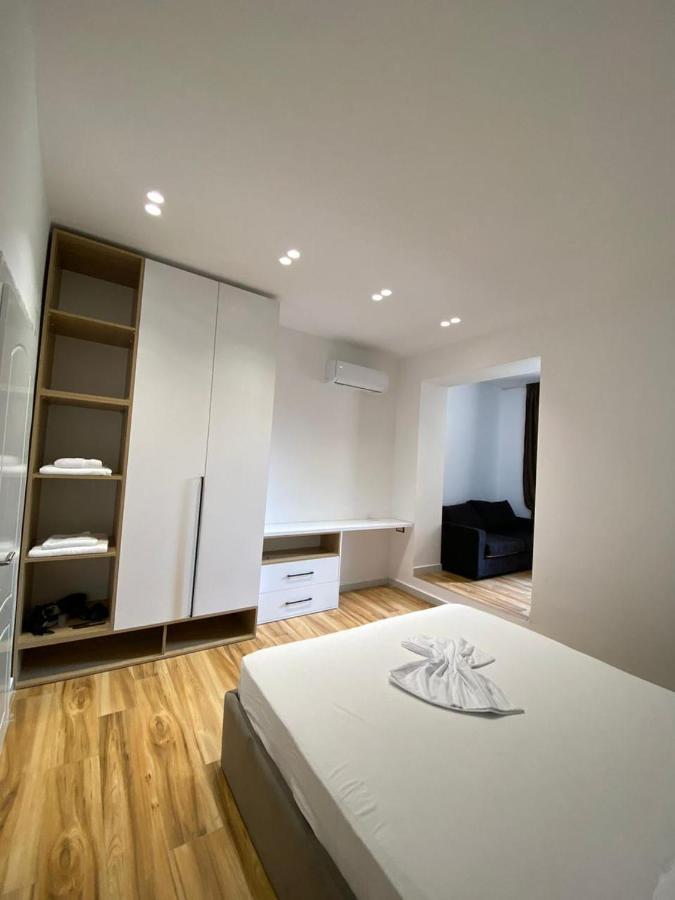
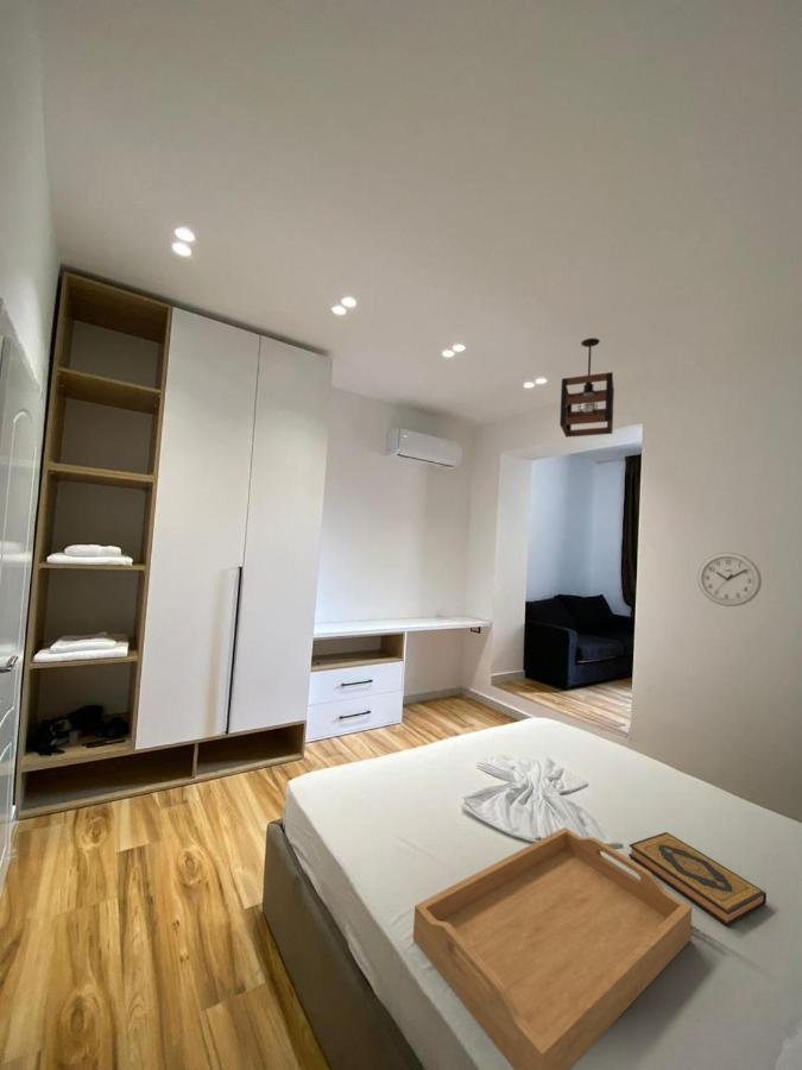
+ pendant light [558,338,615,439]
+ serving tray [411,826,693,1070]
+ wall clock [696,552,763,608]
+ hardback book [627,831,768,927]
